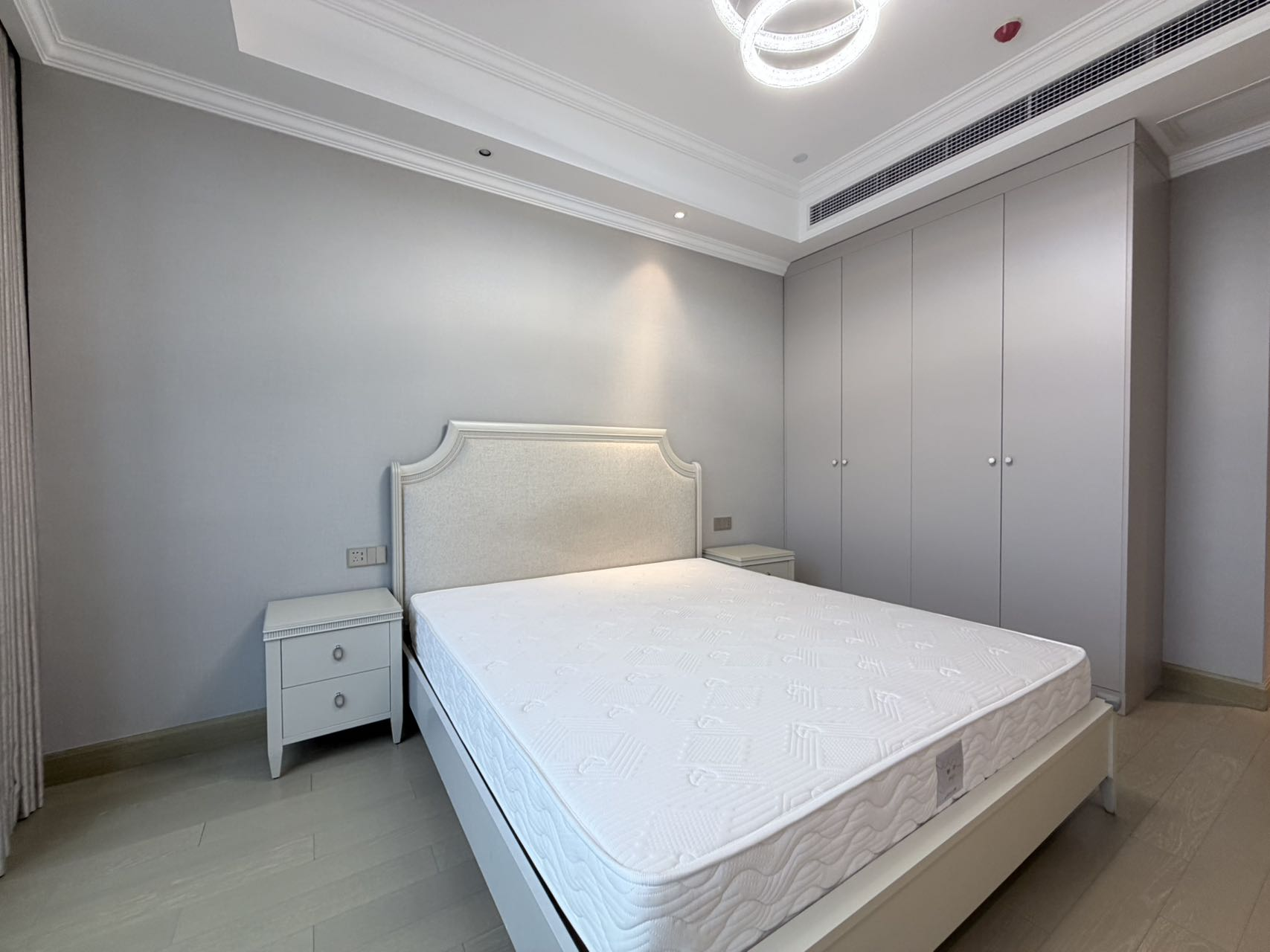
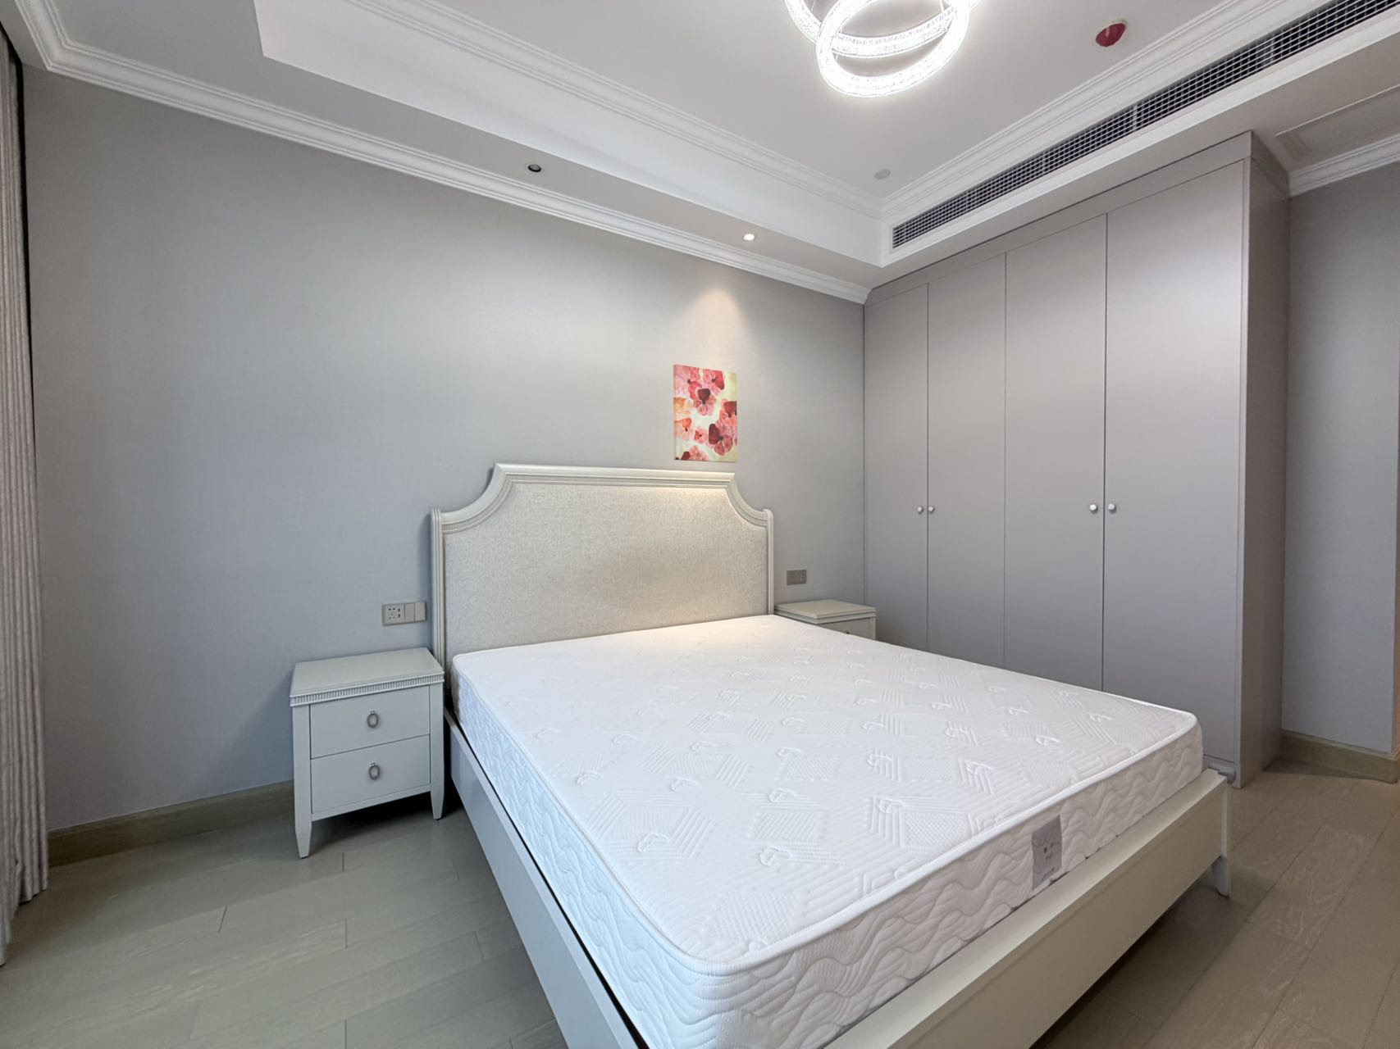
+ wall art [672,364,739,464]
